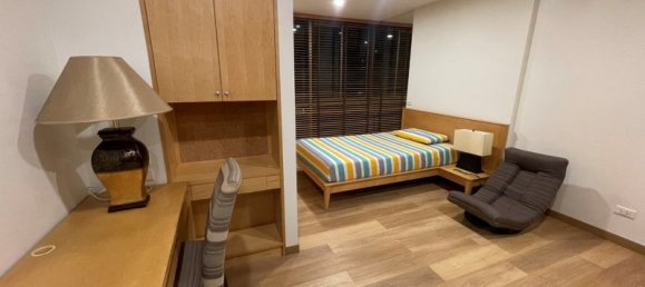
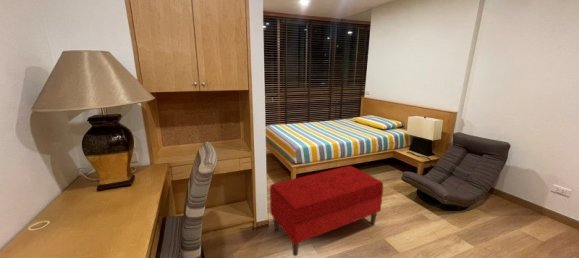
+ bench [269,165,384,257]
